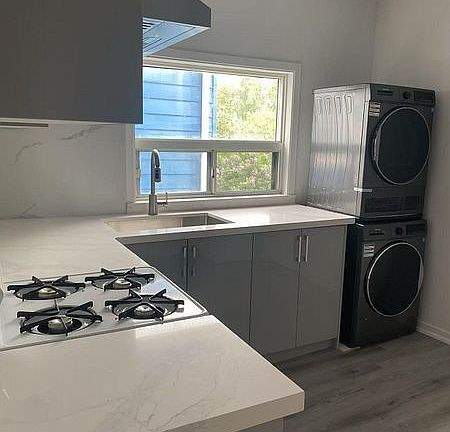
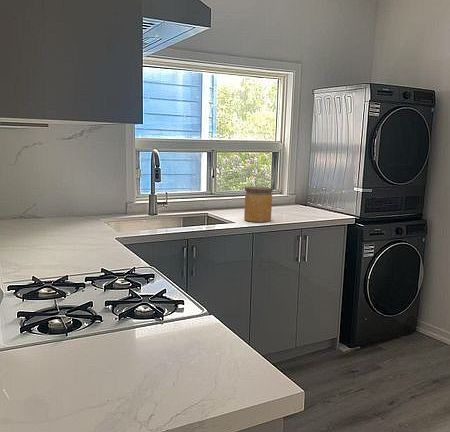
+ jar [243,186,274,223]
